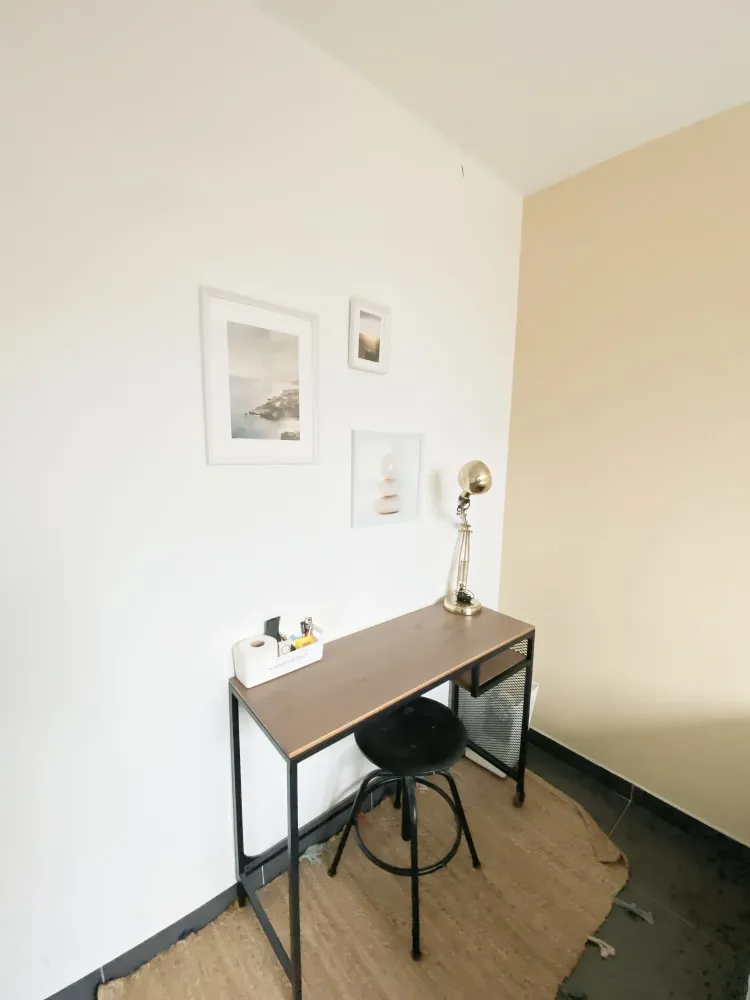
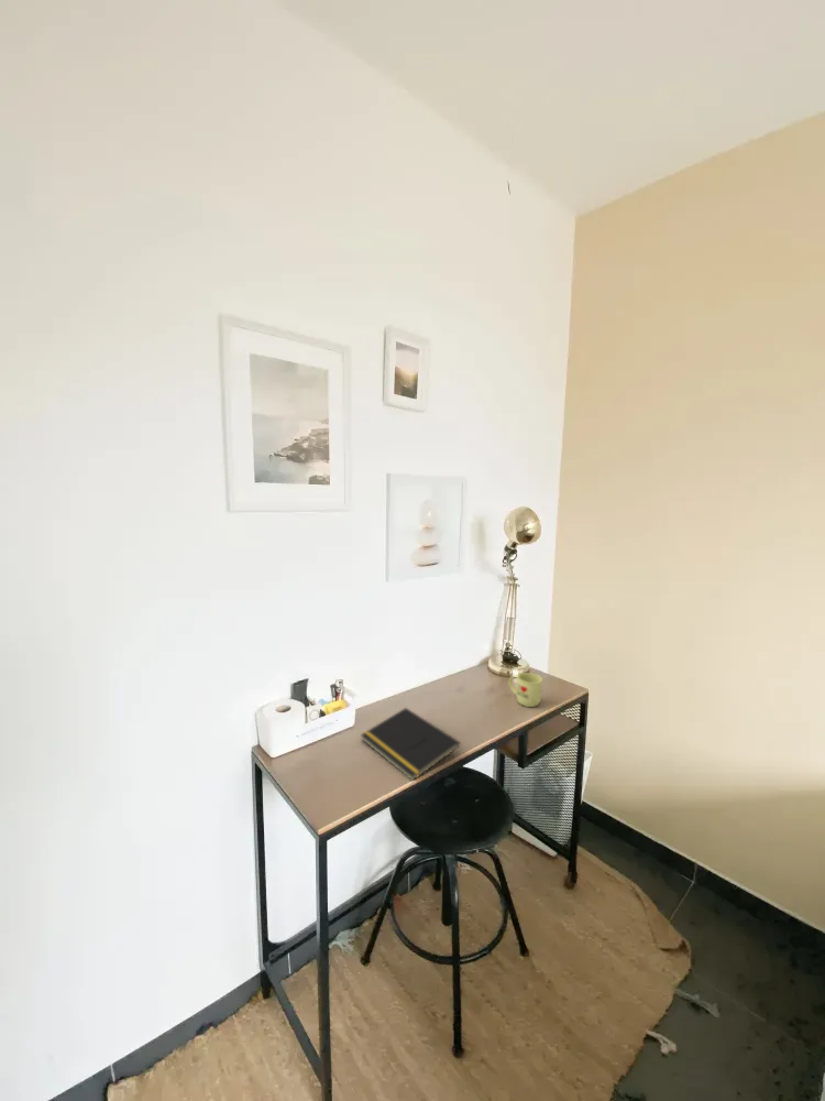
+ mug [508,672,543,708]
+ notepad [360,707,461,782]
